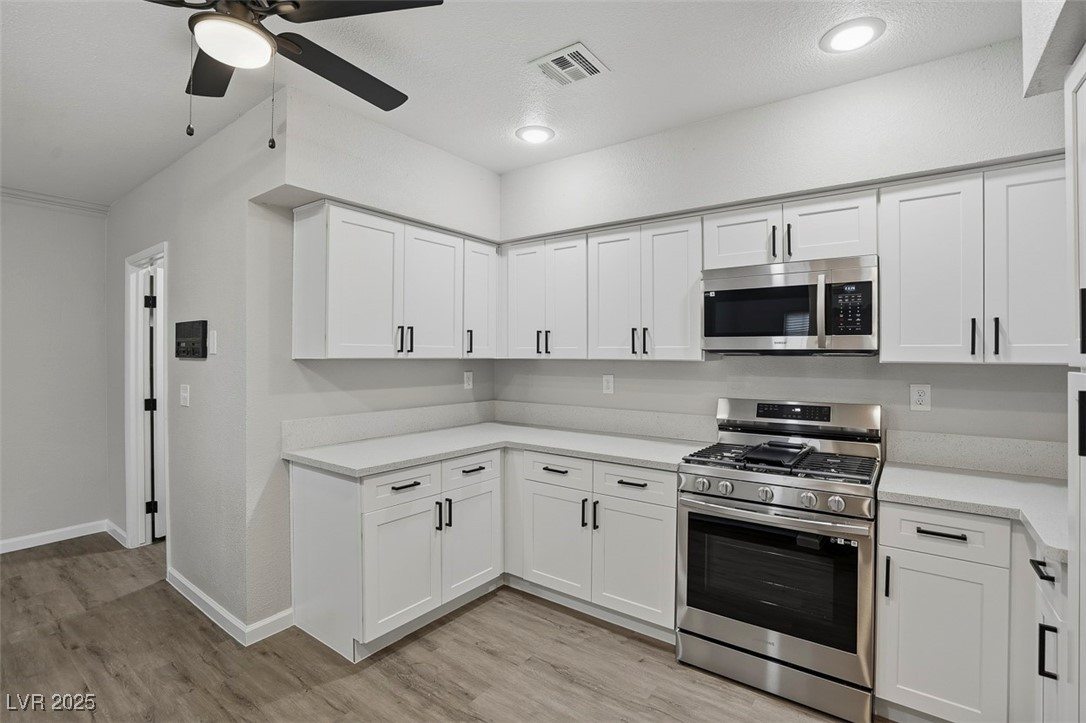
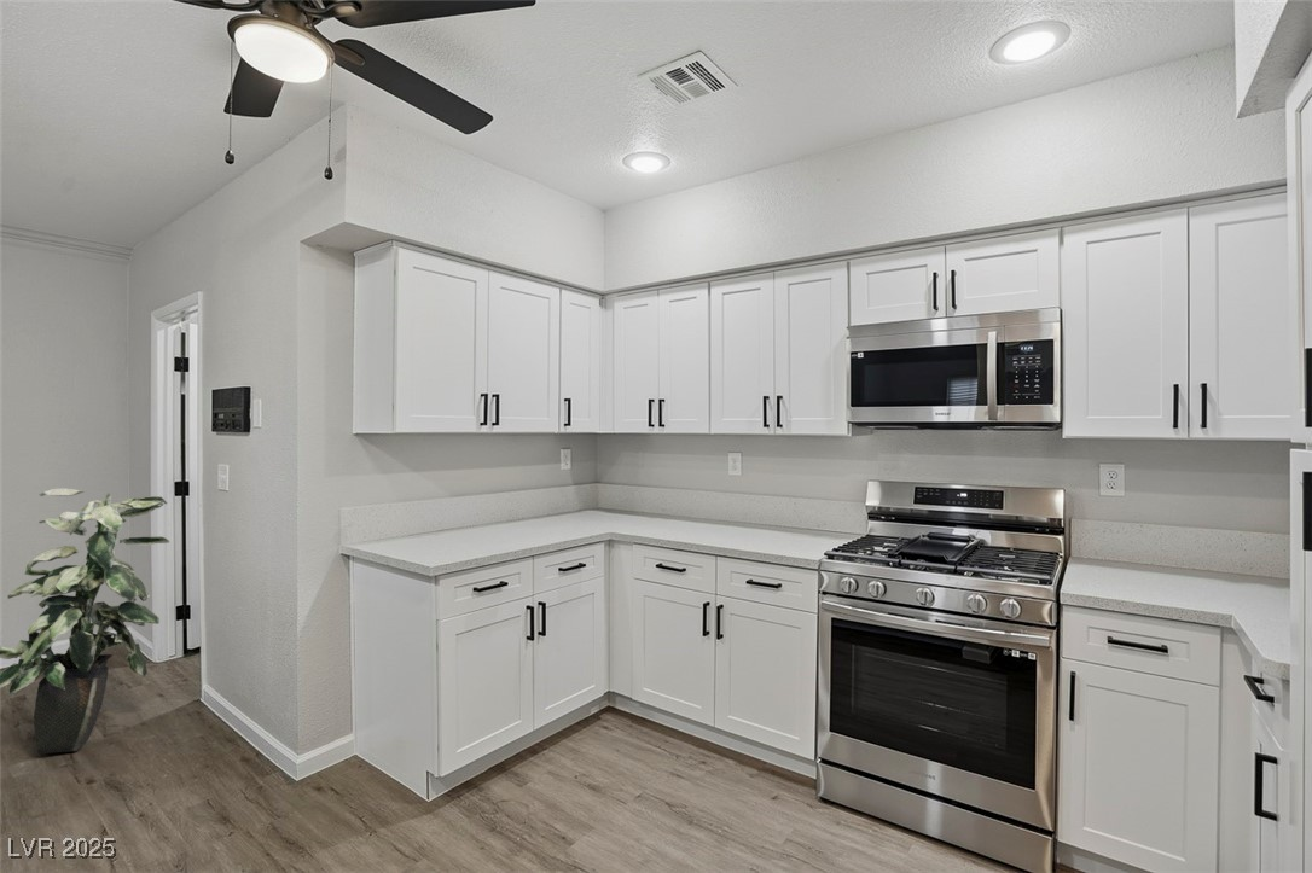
+ indoor plant [0,487,170,755]
